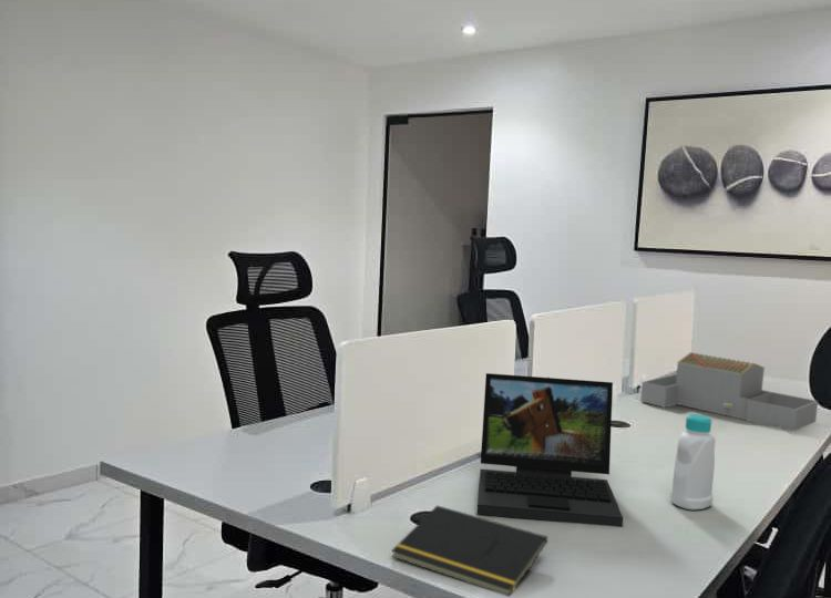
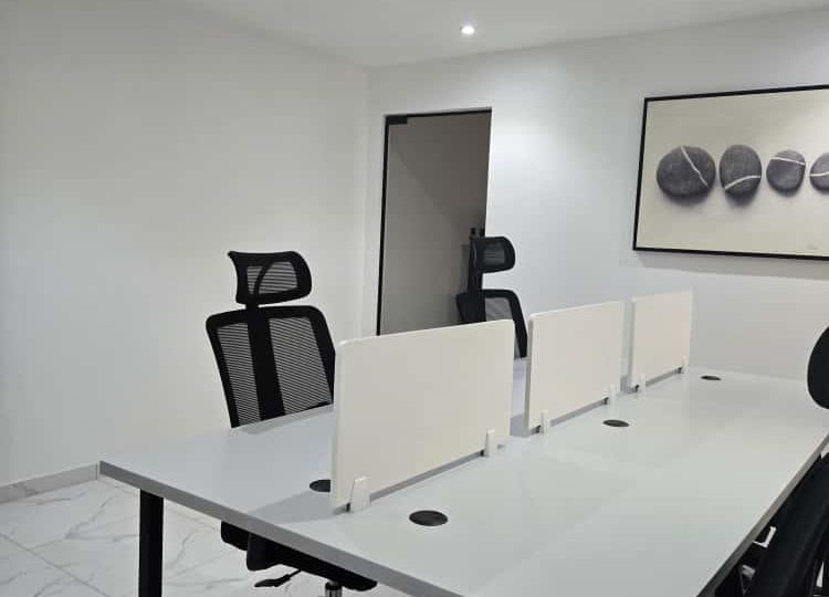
- bottle [669,413,716,511]
- laptop [475,372,624,528]
- architectural model [639,351,819,433]
- notepad [390,504,548,598]
